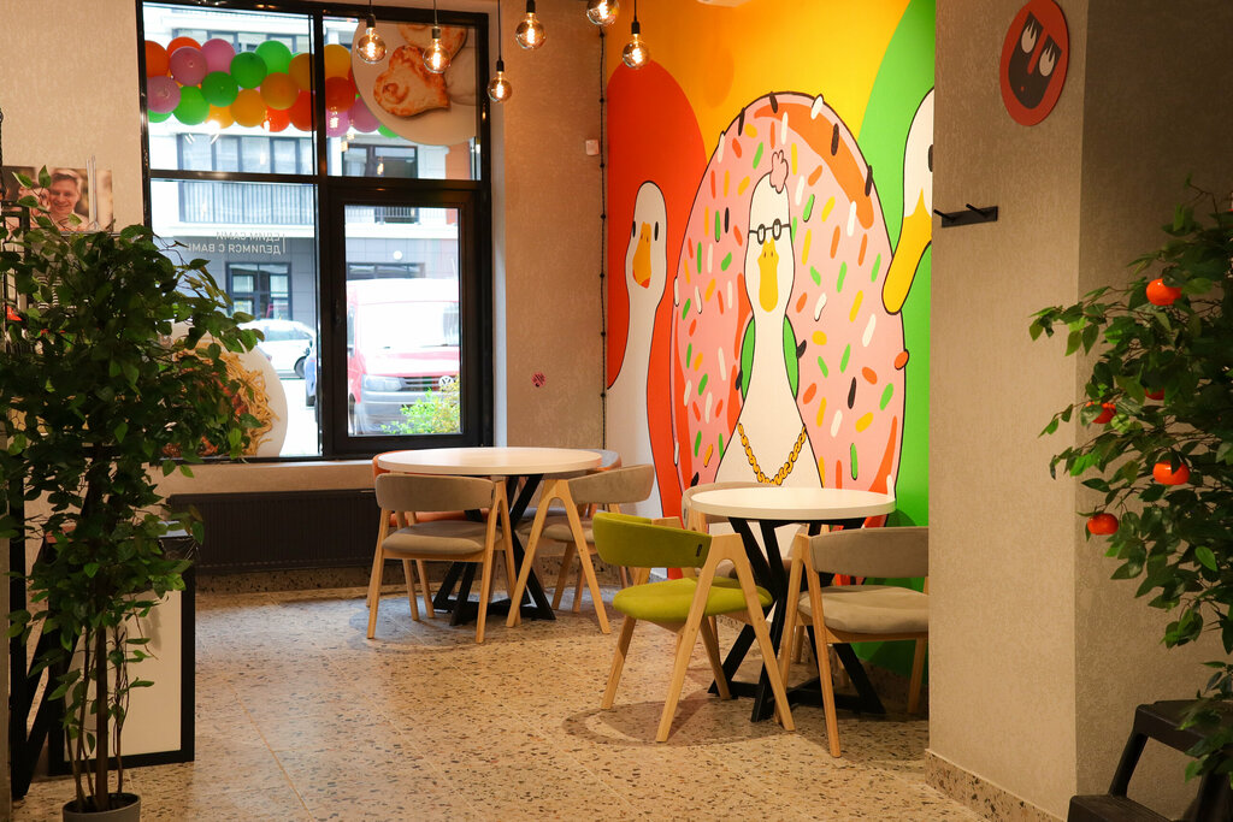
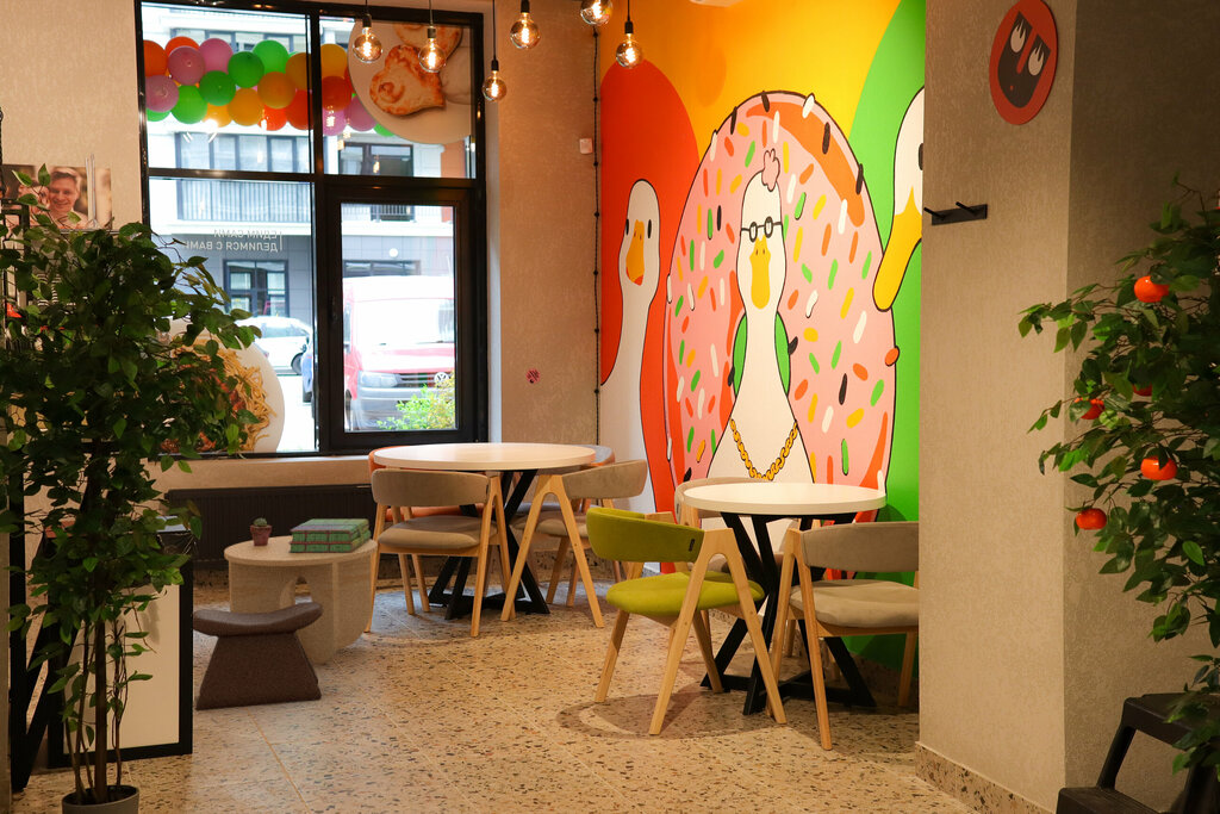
+ stool [192,601,324,712]
+ stack of books [288,518,372,552]
+ potted succulent [249,517,273,546]
+ side table [223,535,379,665]
